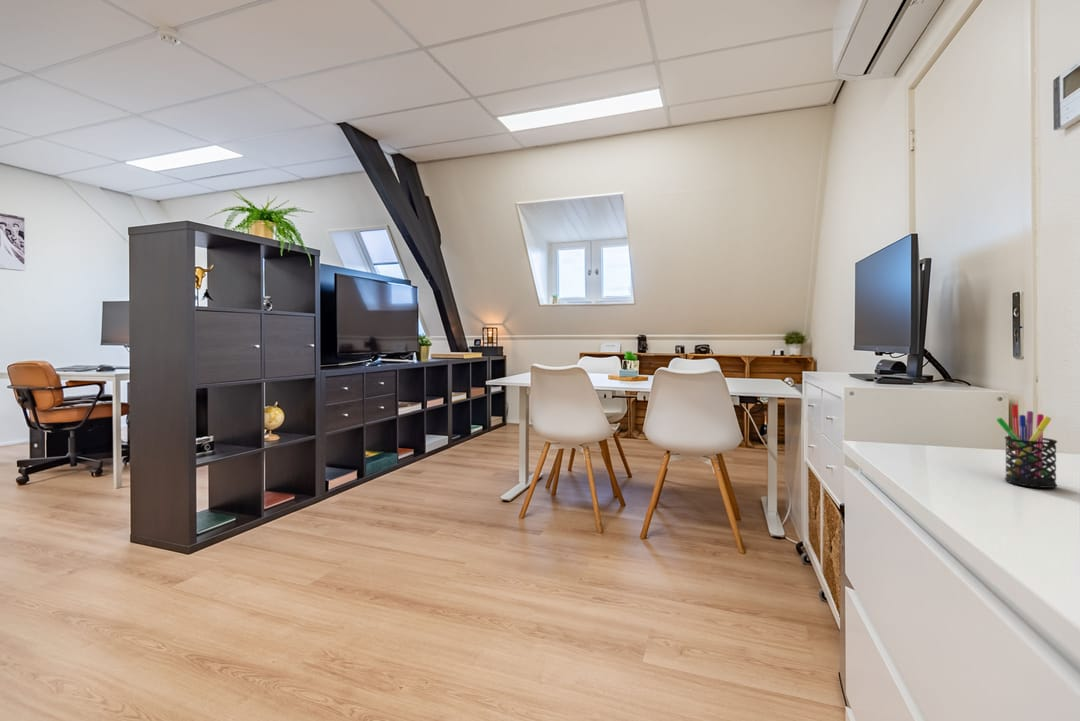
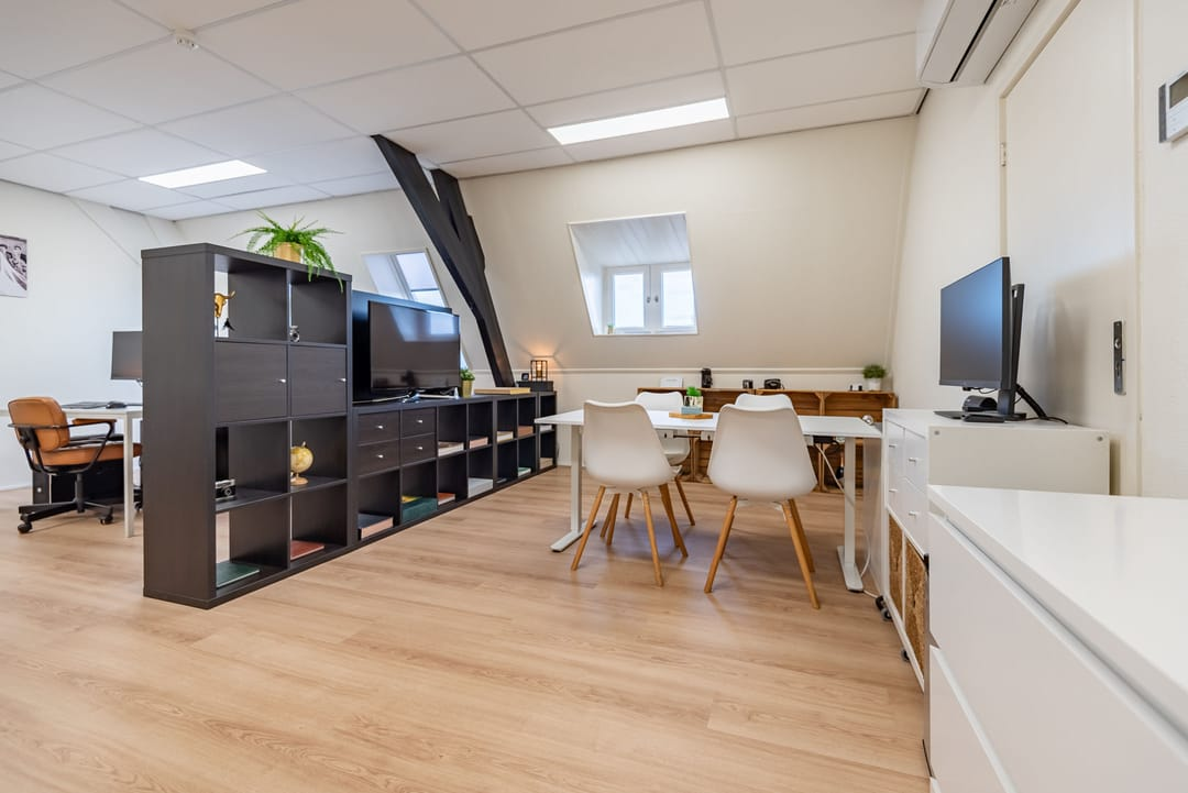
- pen holder [995,404,1058,489]
